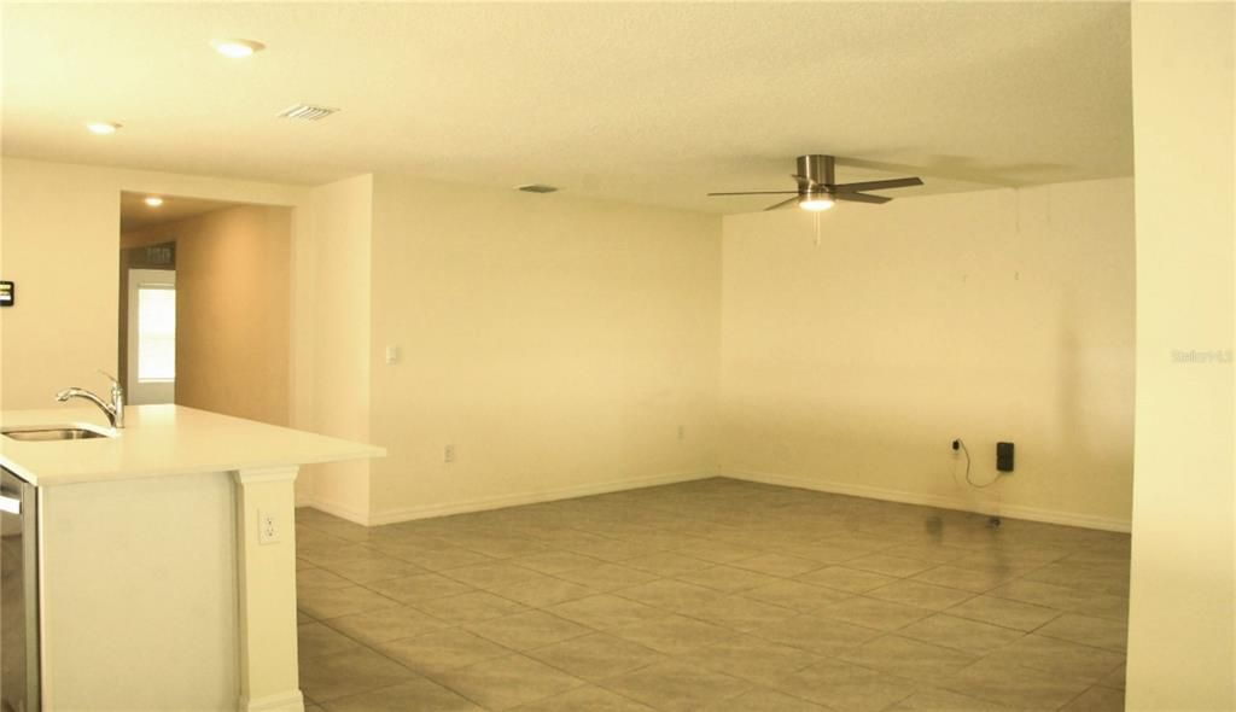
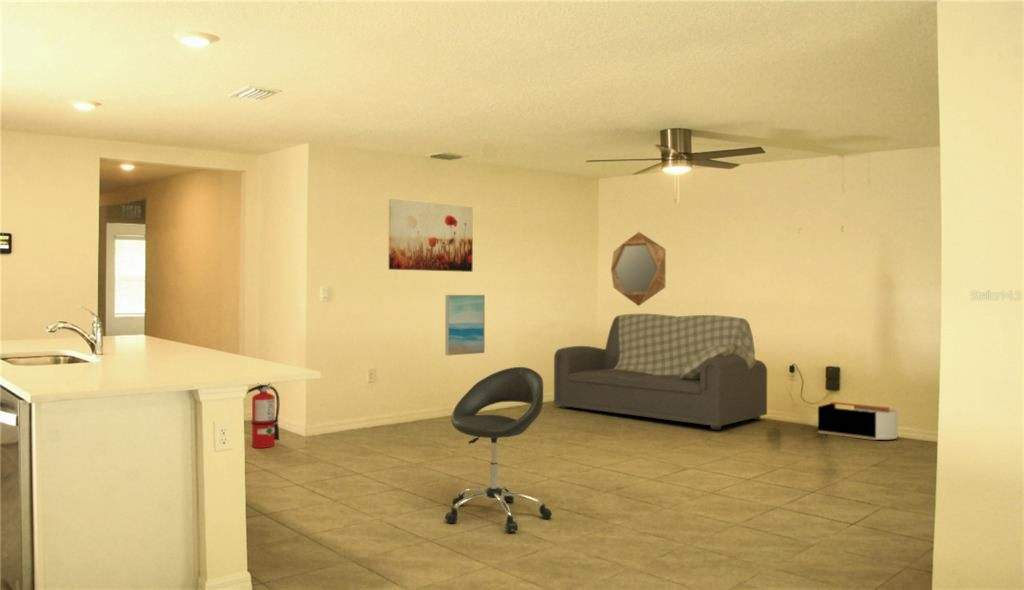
+ home mirror [610,231,667,307]
+ sofa [553,313,768,430]
+ storage bin [817,401,899,441]
+ fire extinguisher [246,383,280,449]
+ wall art [444,294,486,356]
+ wall art [388,198,474,273]
+ chair [444,366,553,533]
